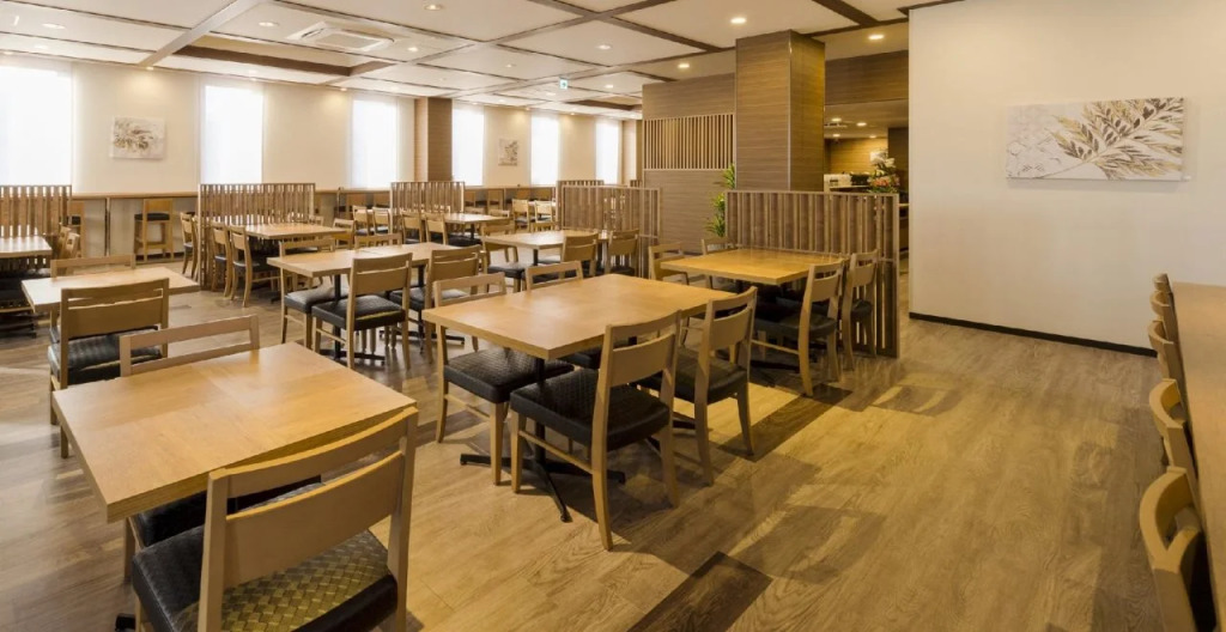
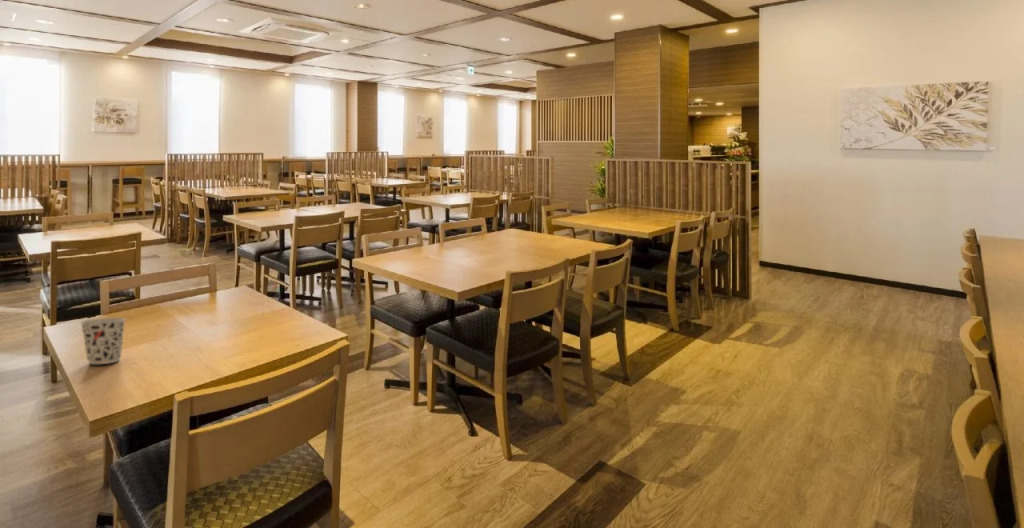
+ cup [79,317,127,365]
